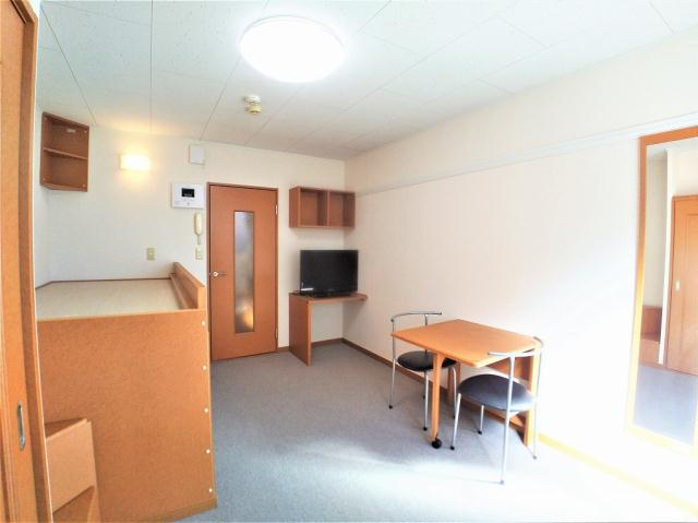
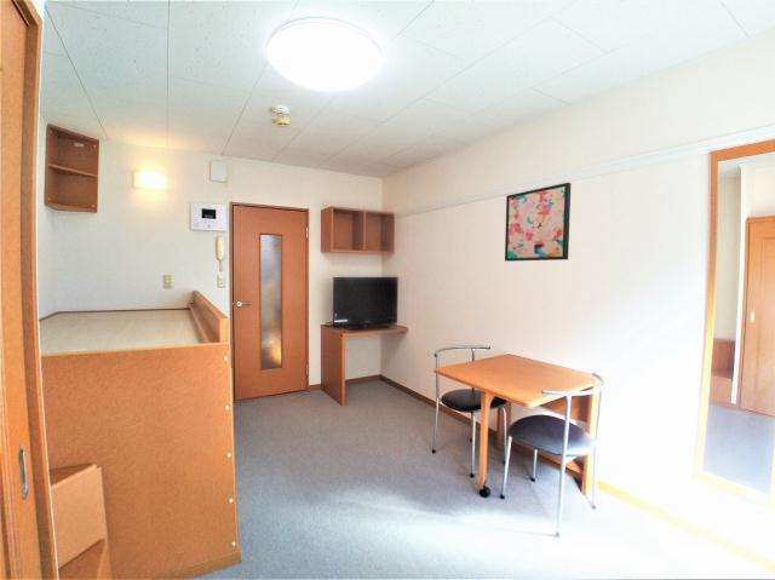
+ wall art [504,182,572,263]
